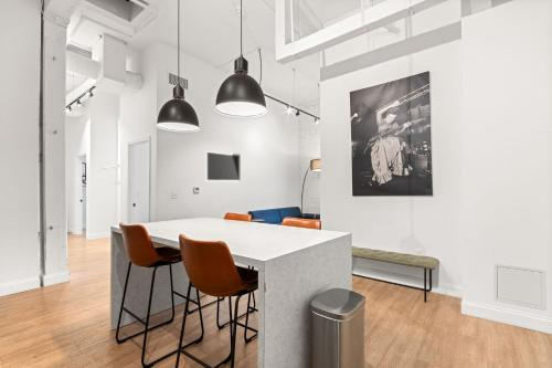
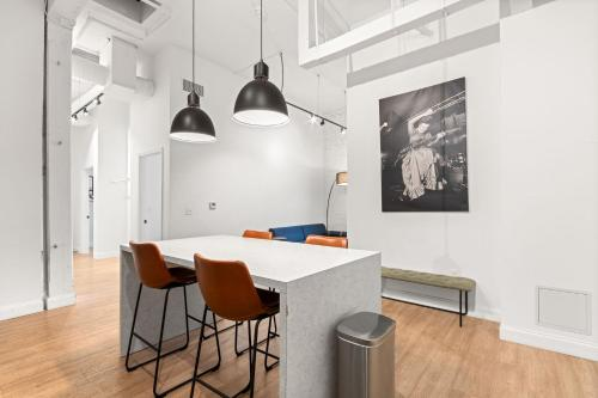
- chalkboard [203,149,242,183]
